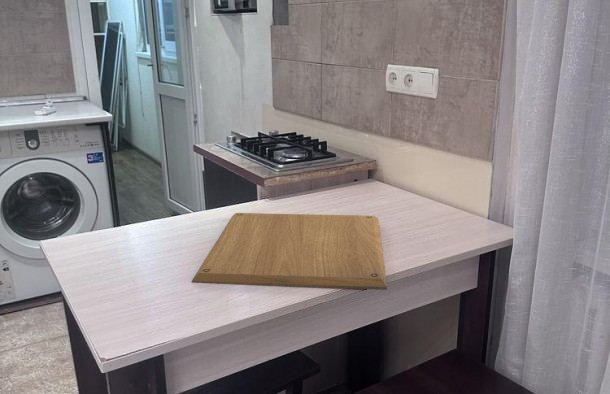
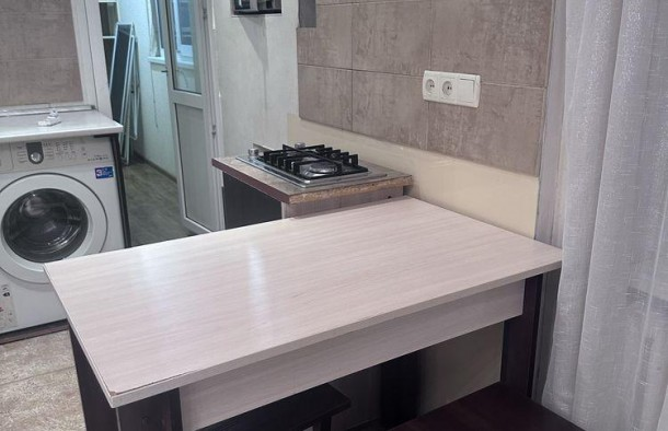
- chopping board [191,212,388,291]
